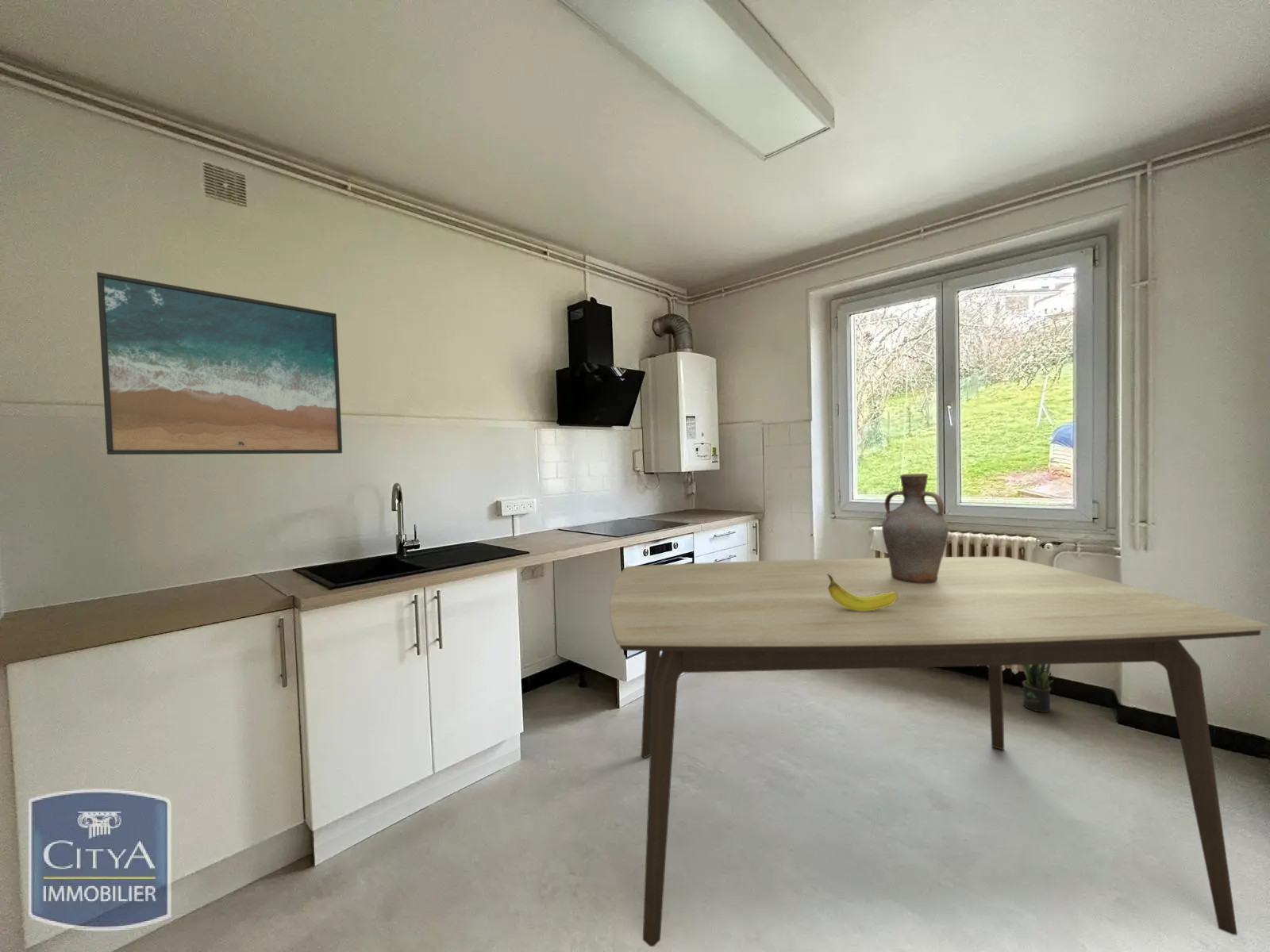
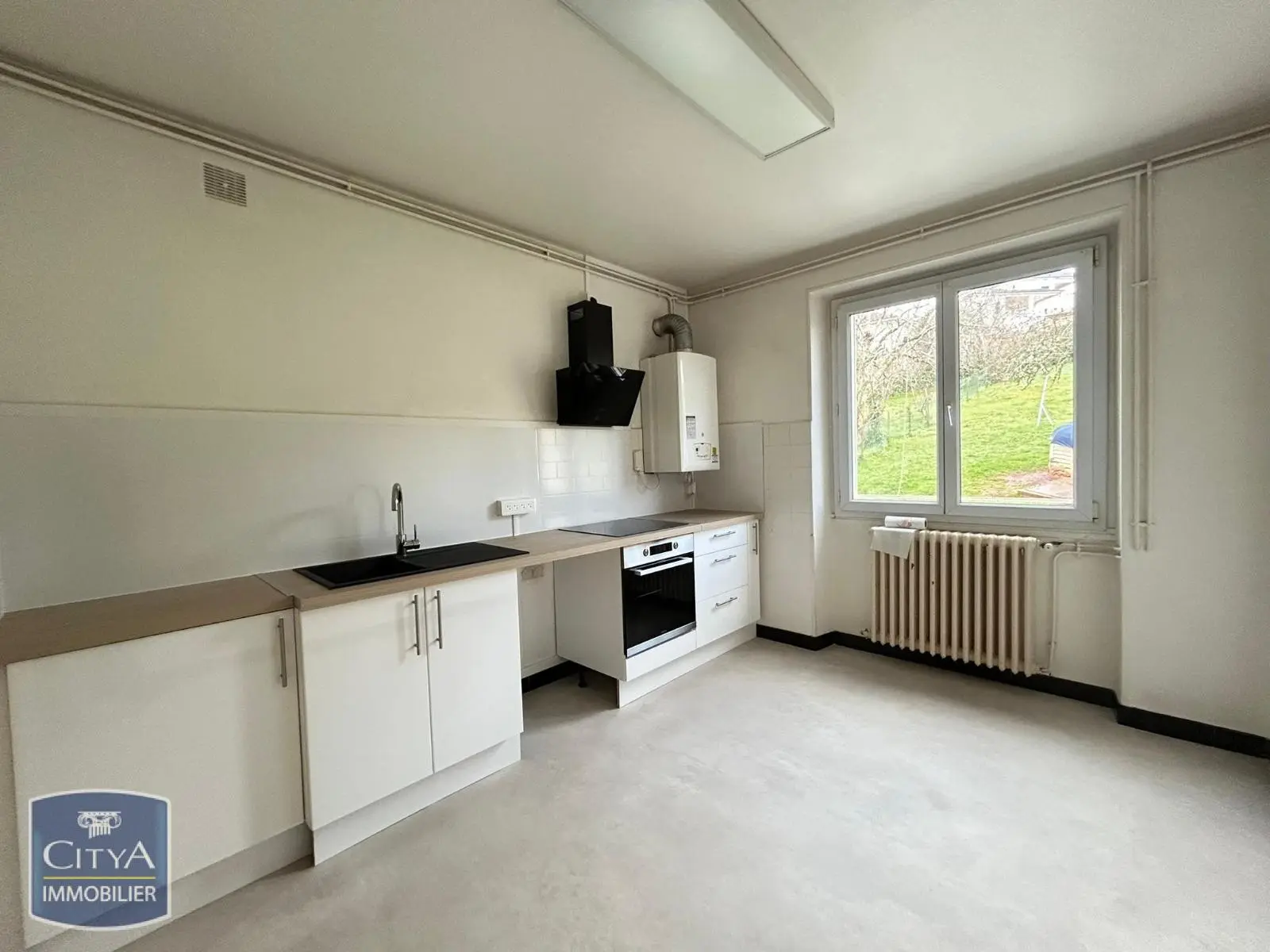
- dining table [609,556,1270,947]
- fruit [826,573,898,611]
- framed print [96,271,343,455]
- vase [881,473,949,584]
- potted plant [1022,664,1054,713]
